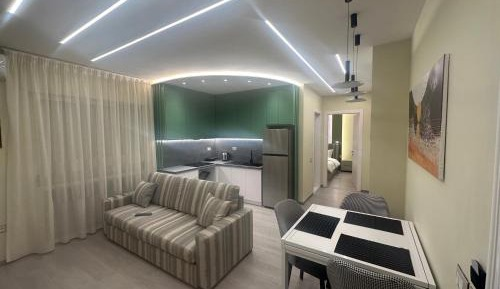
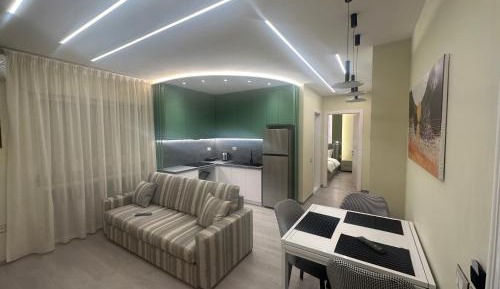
+ remote control [355,235,386,255]
